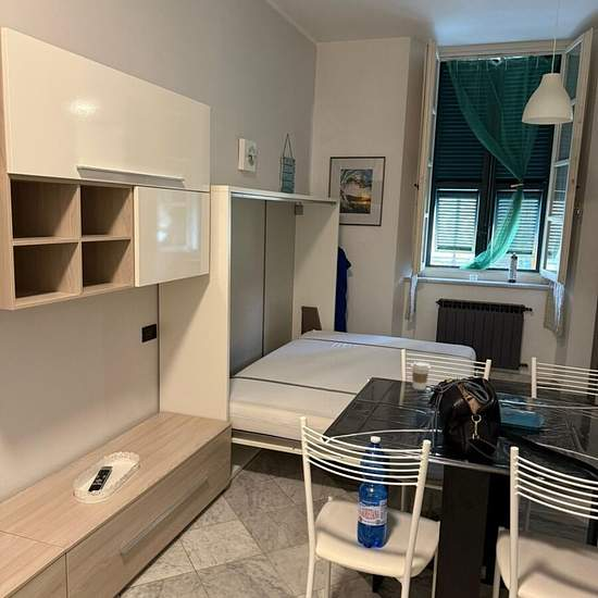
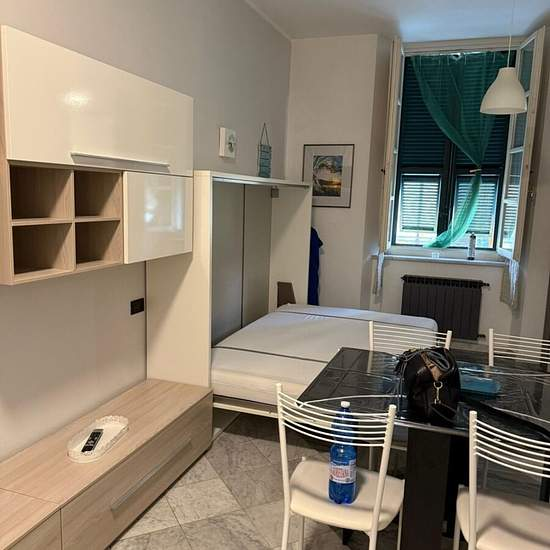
- coffee cup [410,361,432,391]
